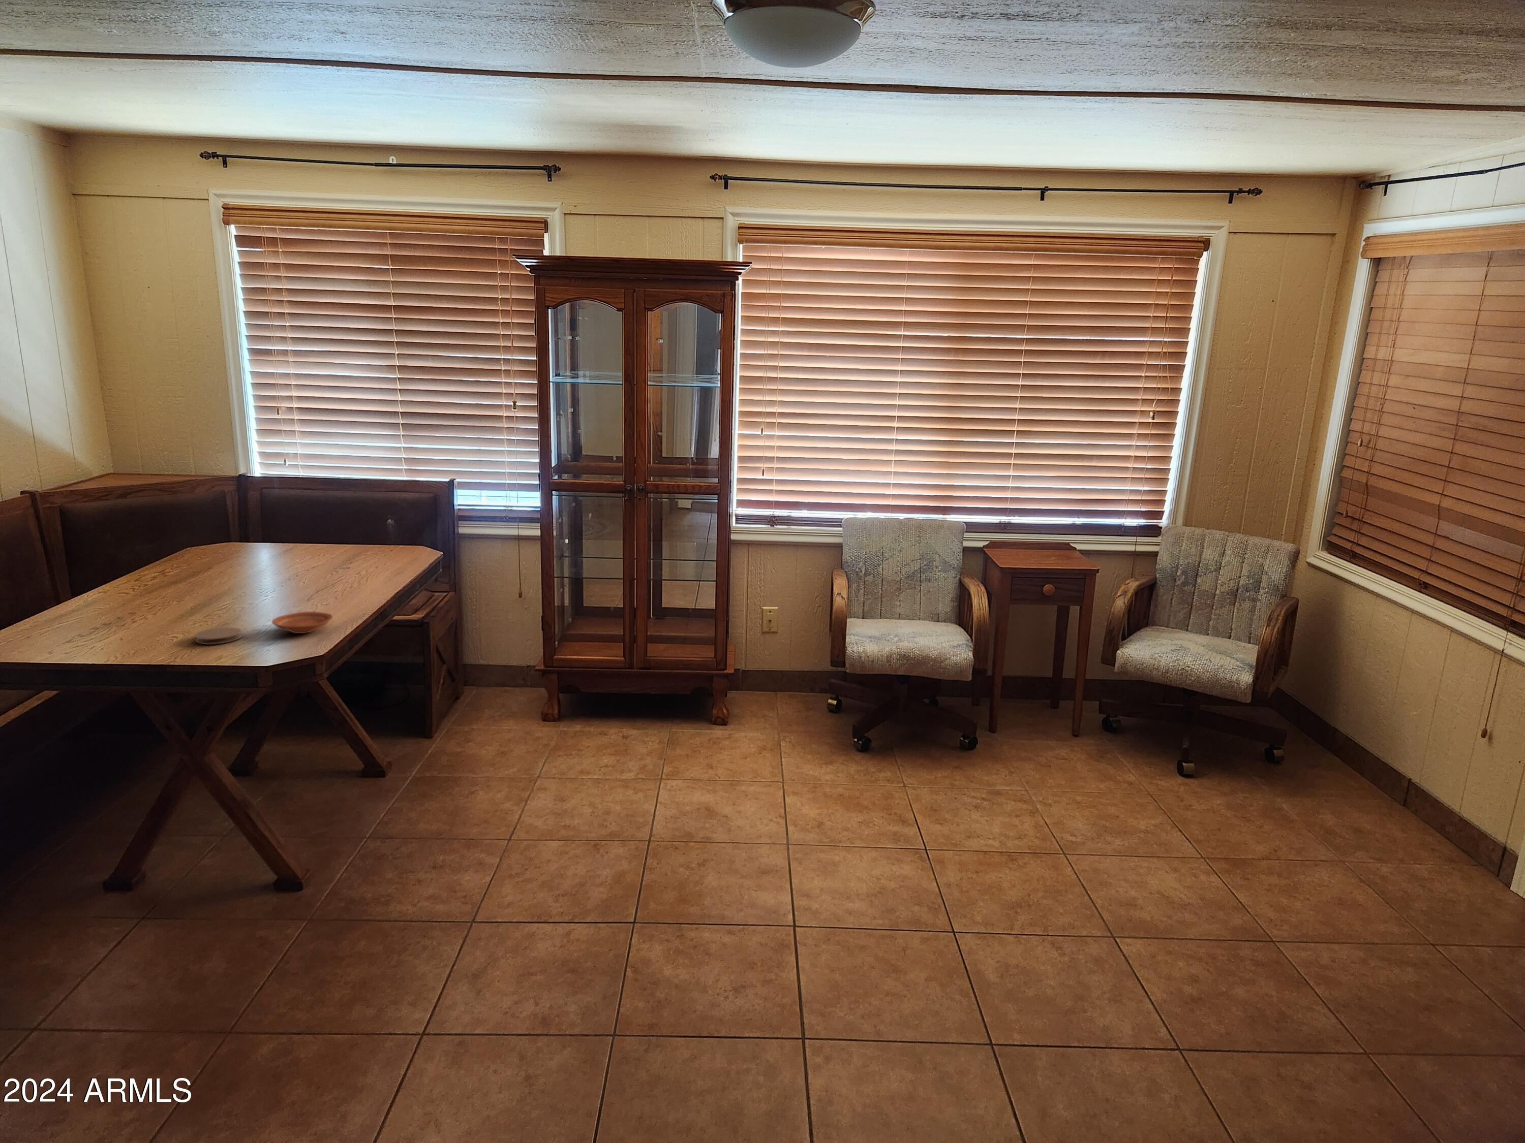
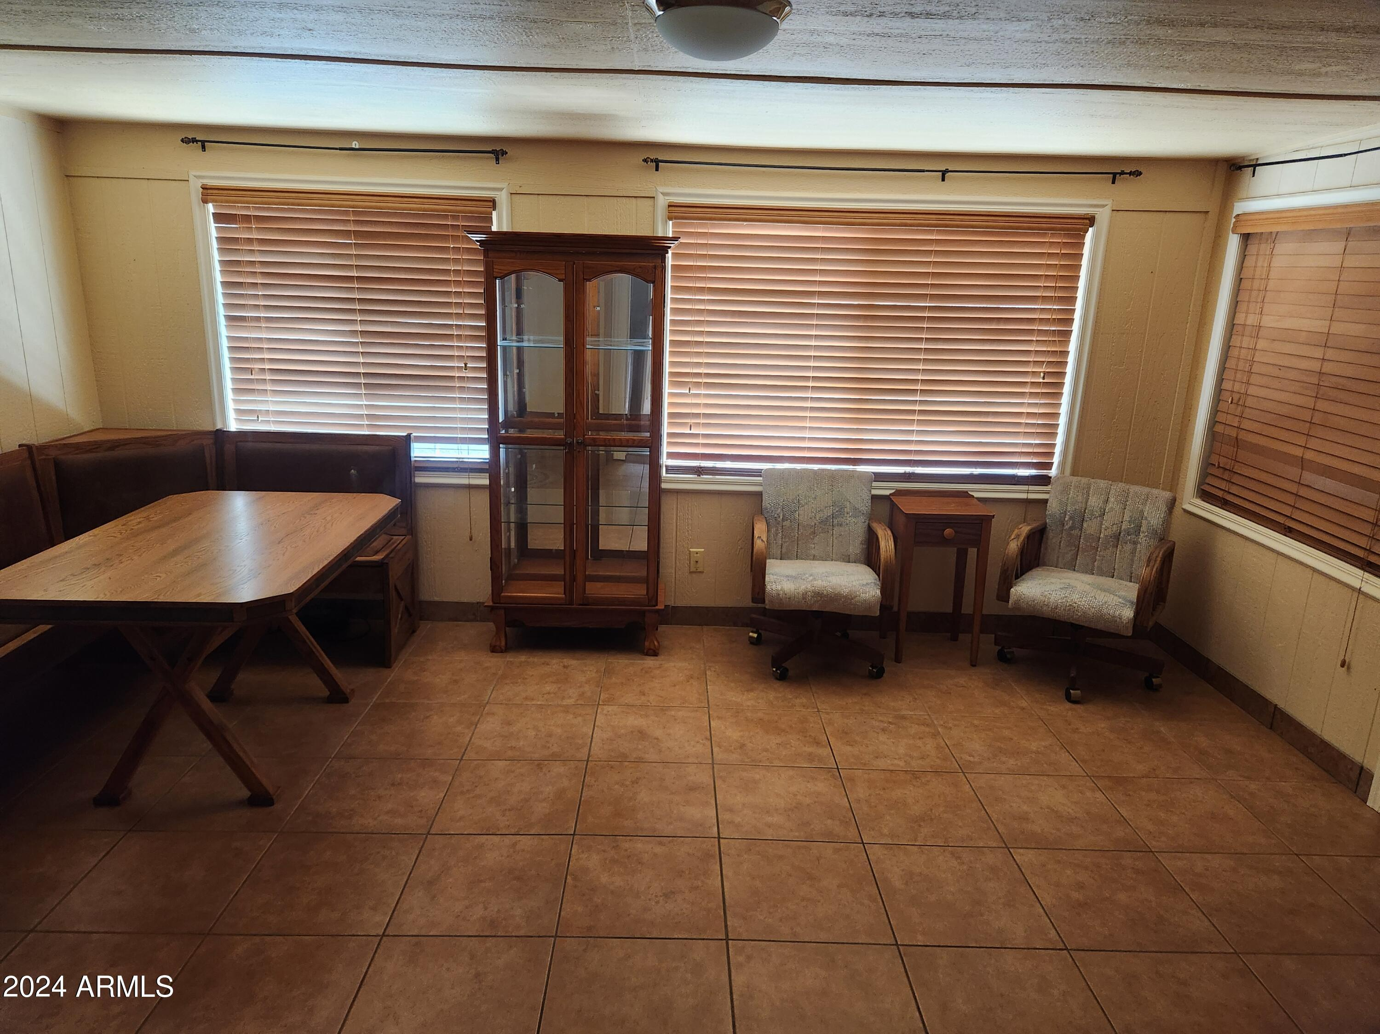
- plate [271,611,334,634]
- coaster [195,627,243,645]
